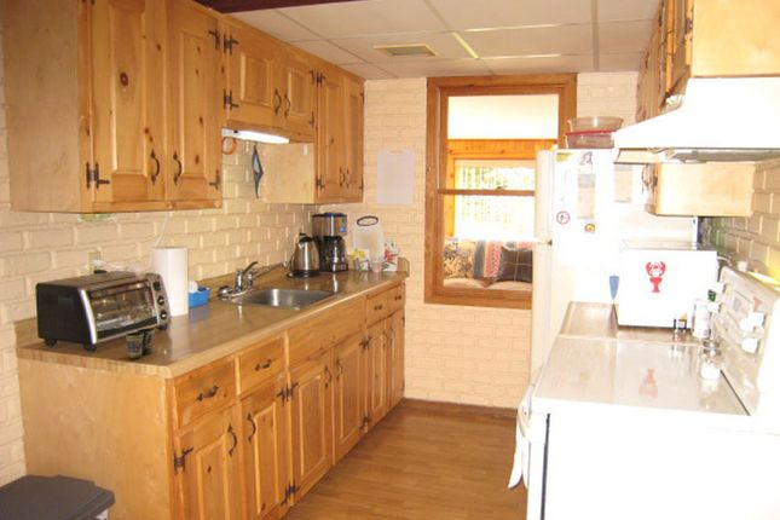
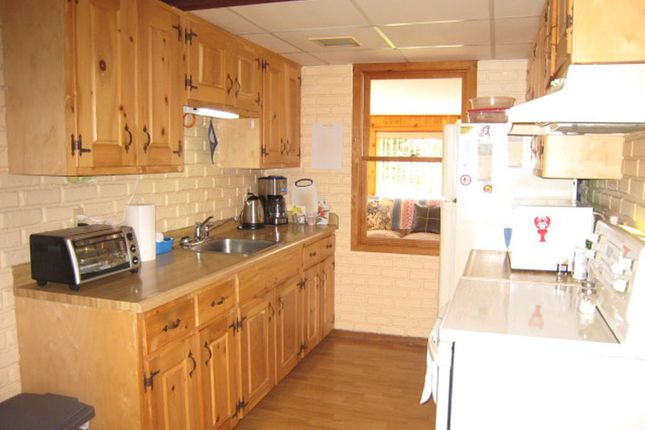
- cup [123,328,156,360]
